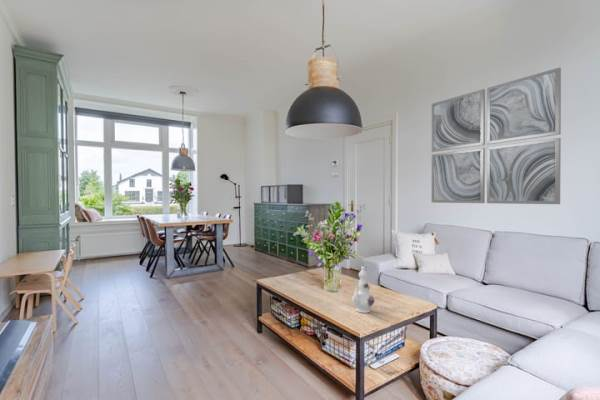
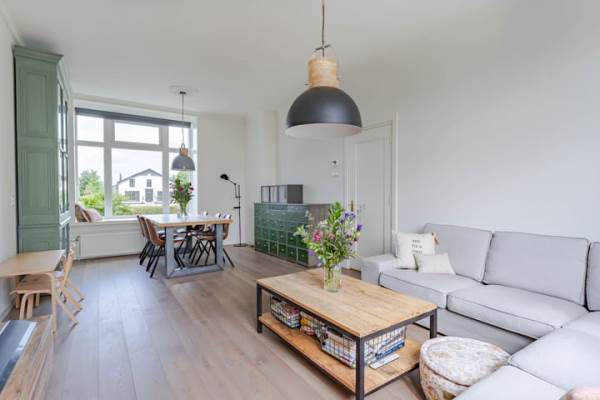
- wall art [431,66,562,205]
- chinaware [351,265,376,314]
